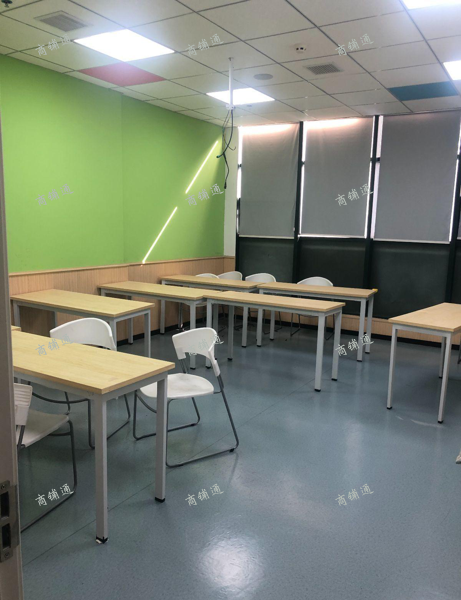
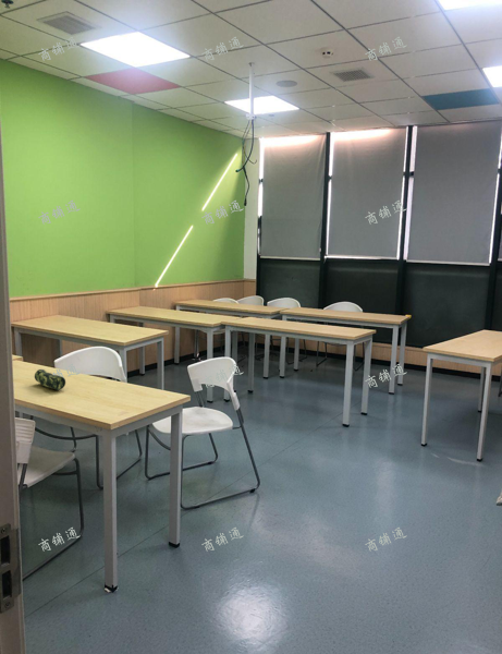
+ pencil case [34,368,66,391]
